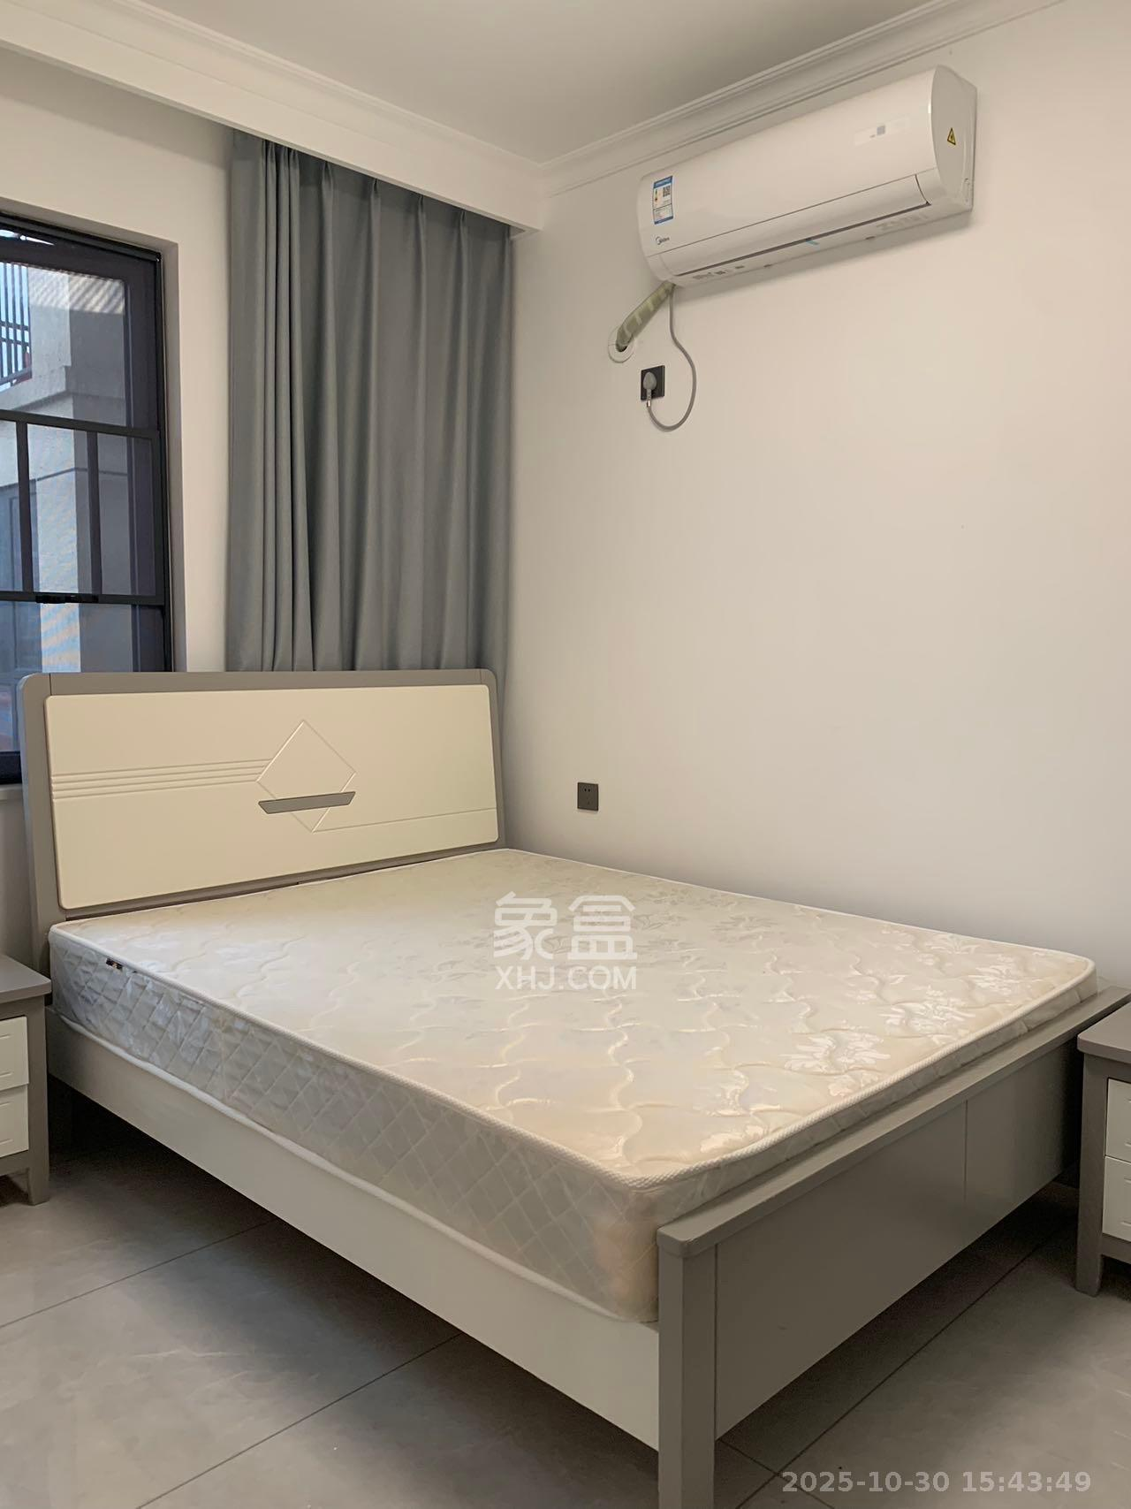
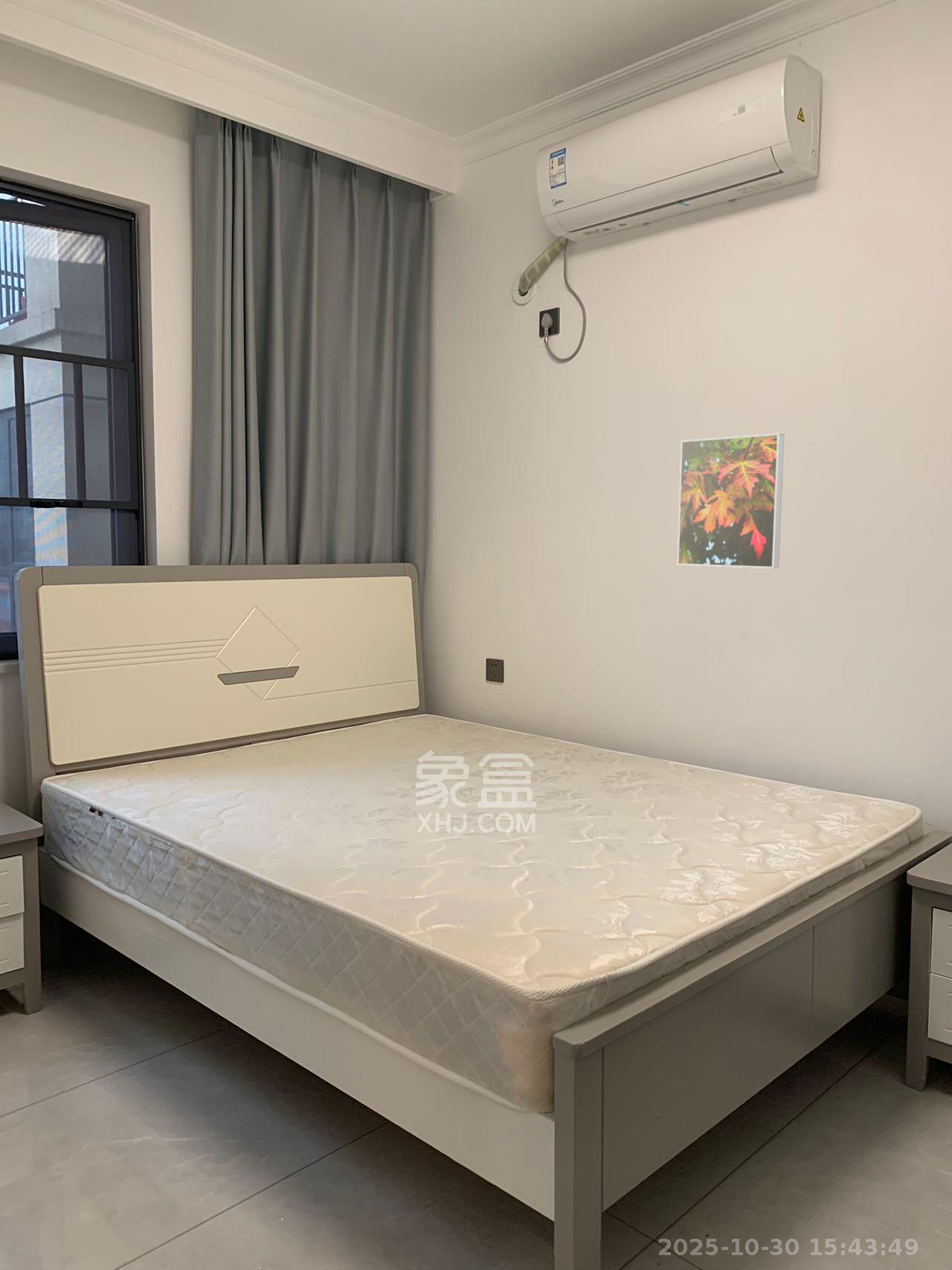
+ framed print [677,433,785,569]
